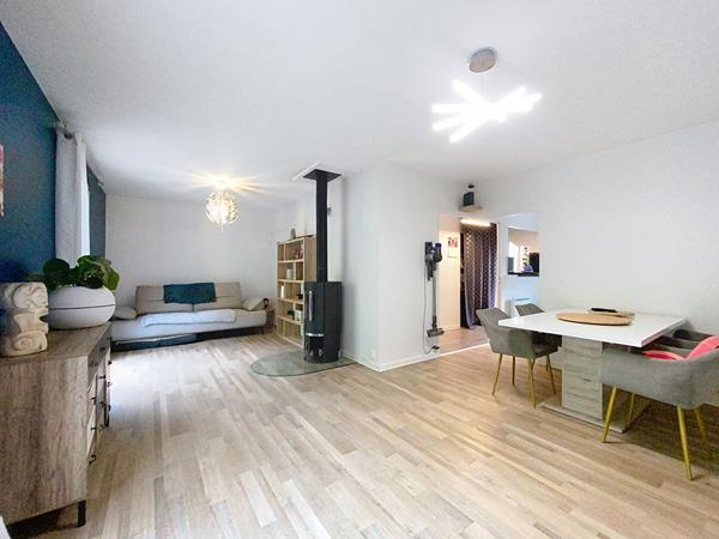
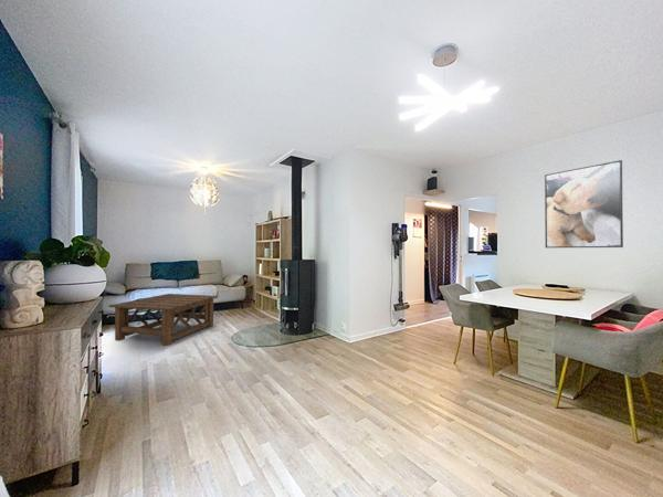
+ coffee table [107,293,220,347]
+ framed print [544,159,624,248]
